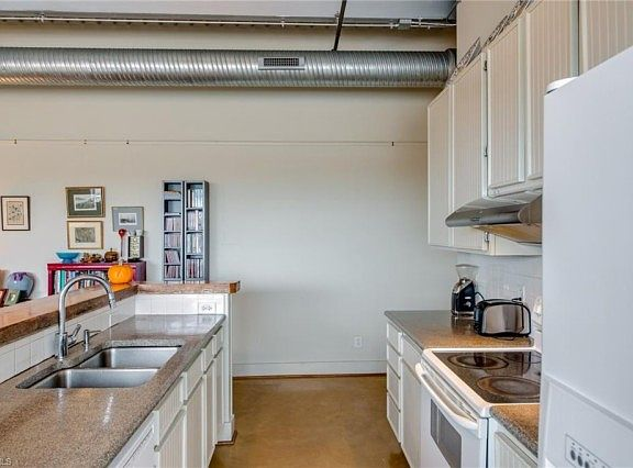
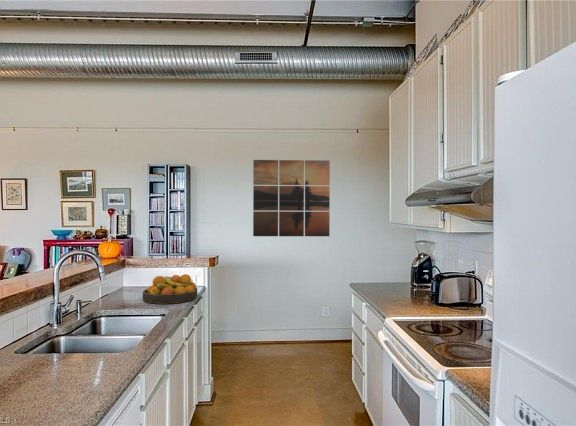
+ wall art [252,159,331,237]
+ fruit bowl [141,273,198,305]
